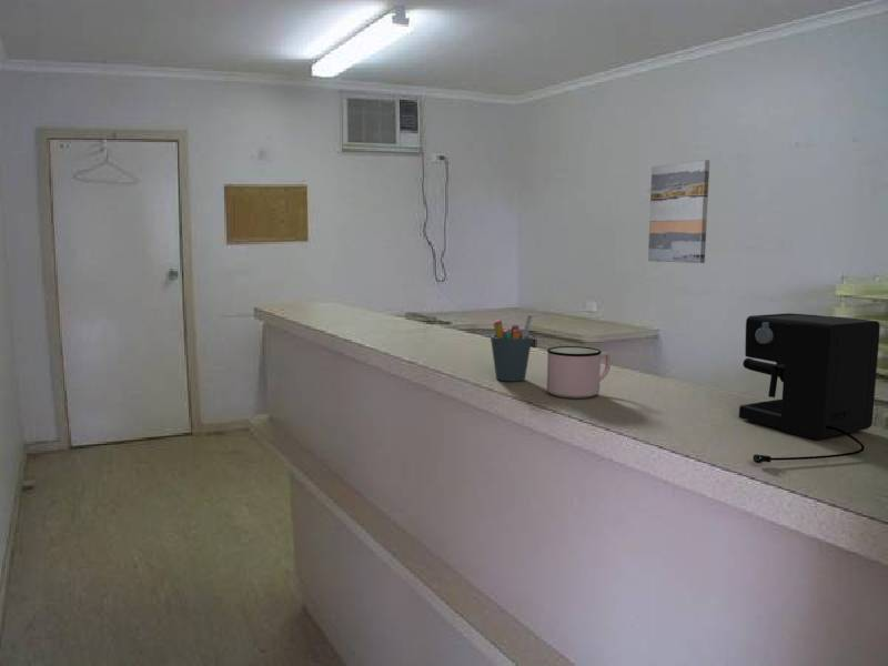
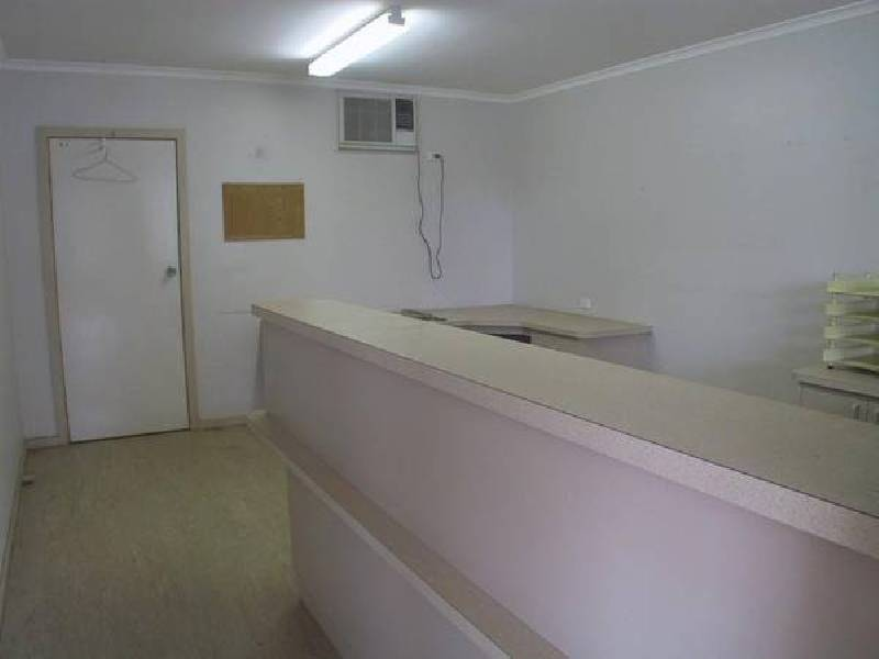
- coffee maker [738,312,881,465]
- mug [546,345,612,400]
- pen holder [490,313,534,382]
- wall art [647,159,710,264]
